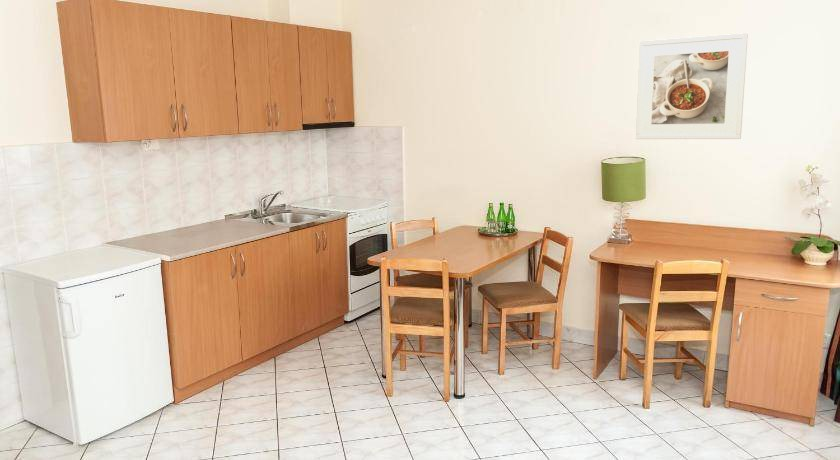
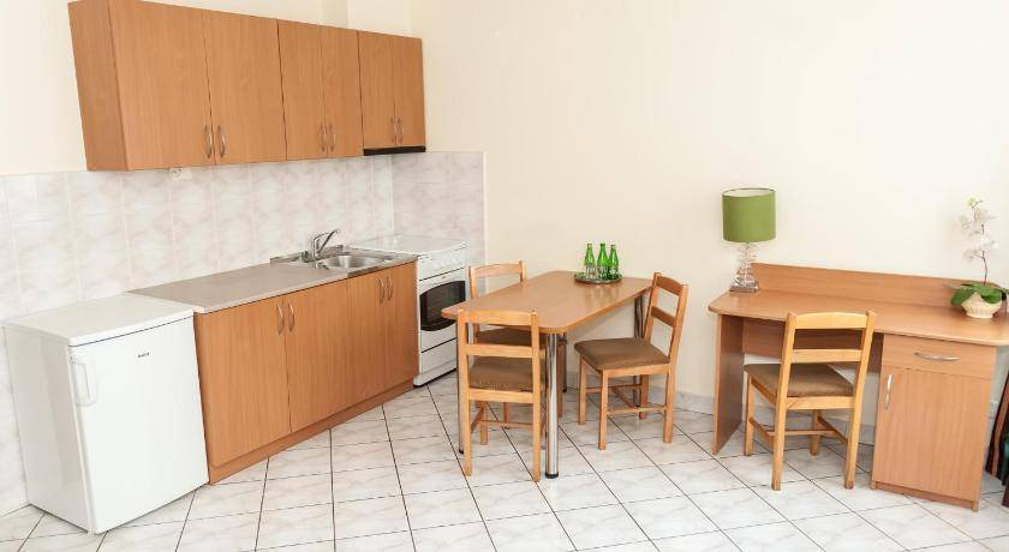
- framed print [635,32,749,140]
